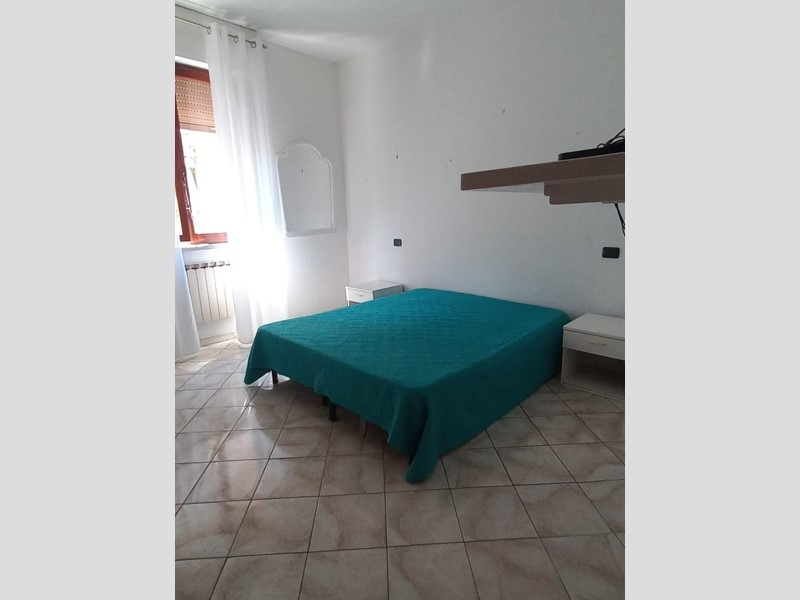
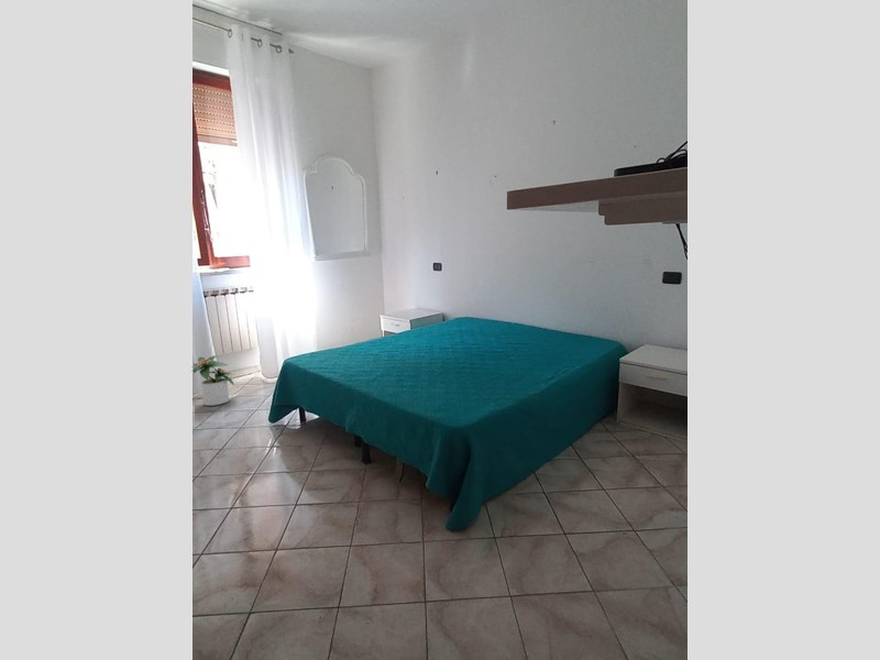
+ potted plant [193,354,235,407]
